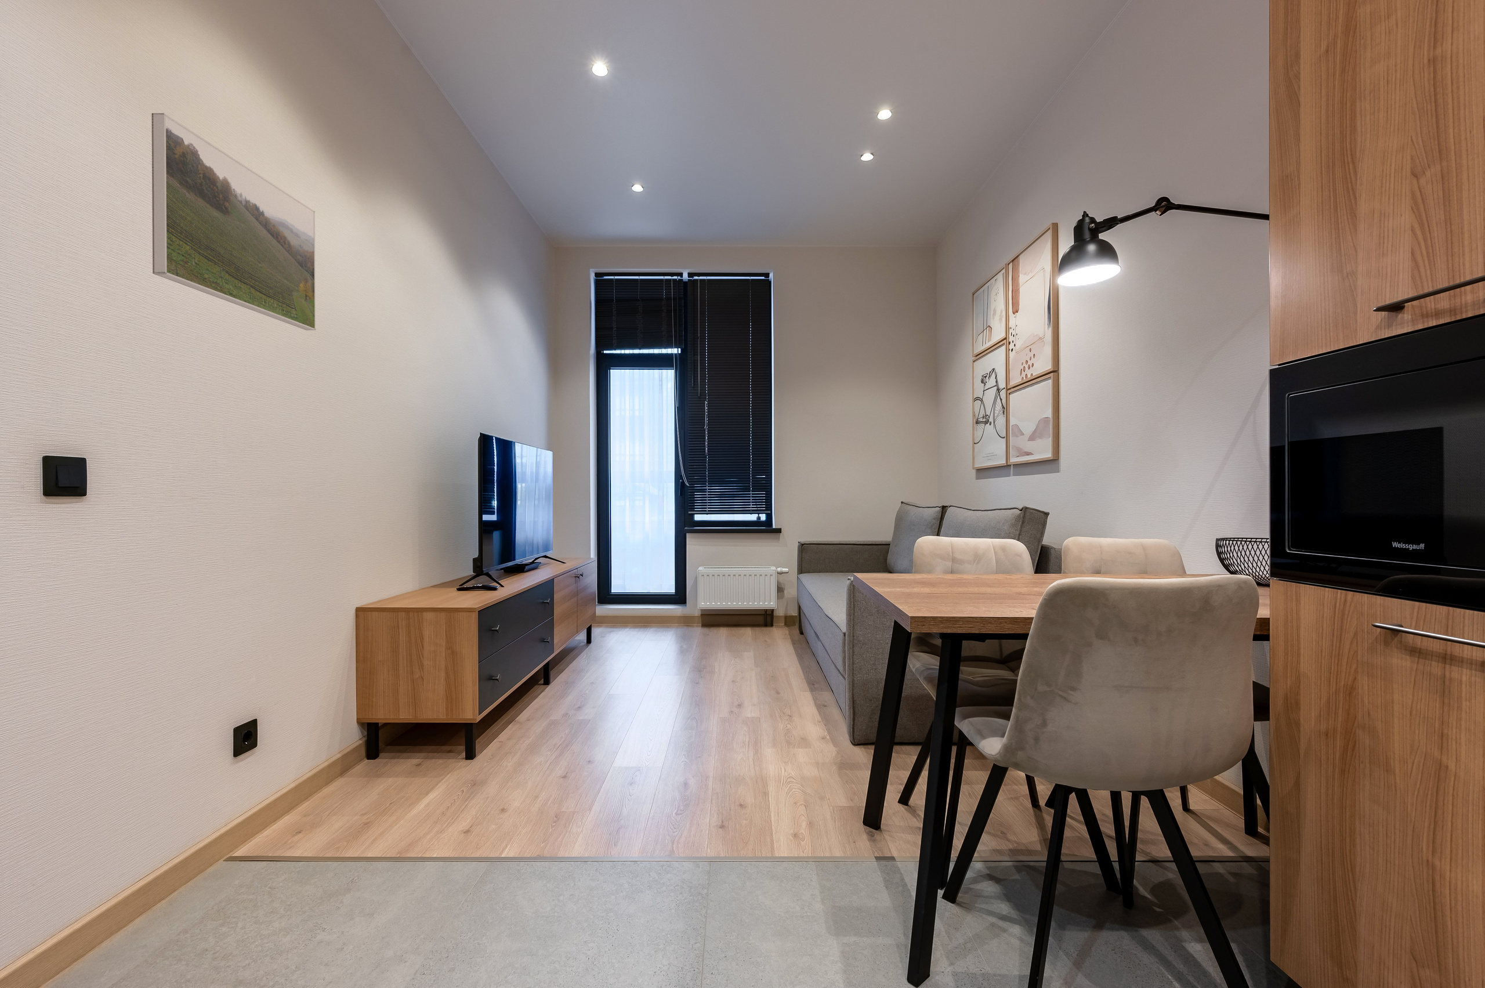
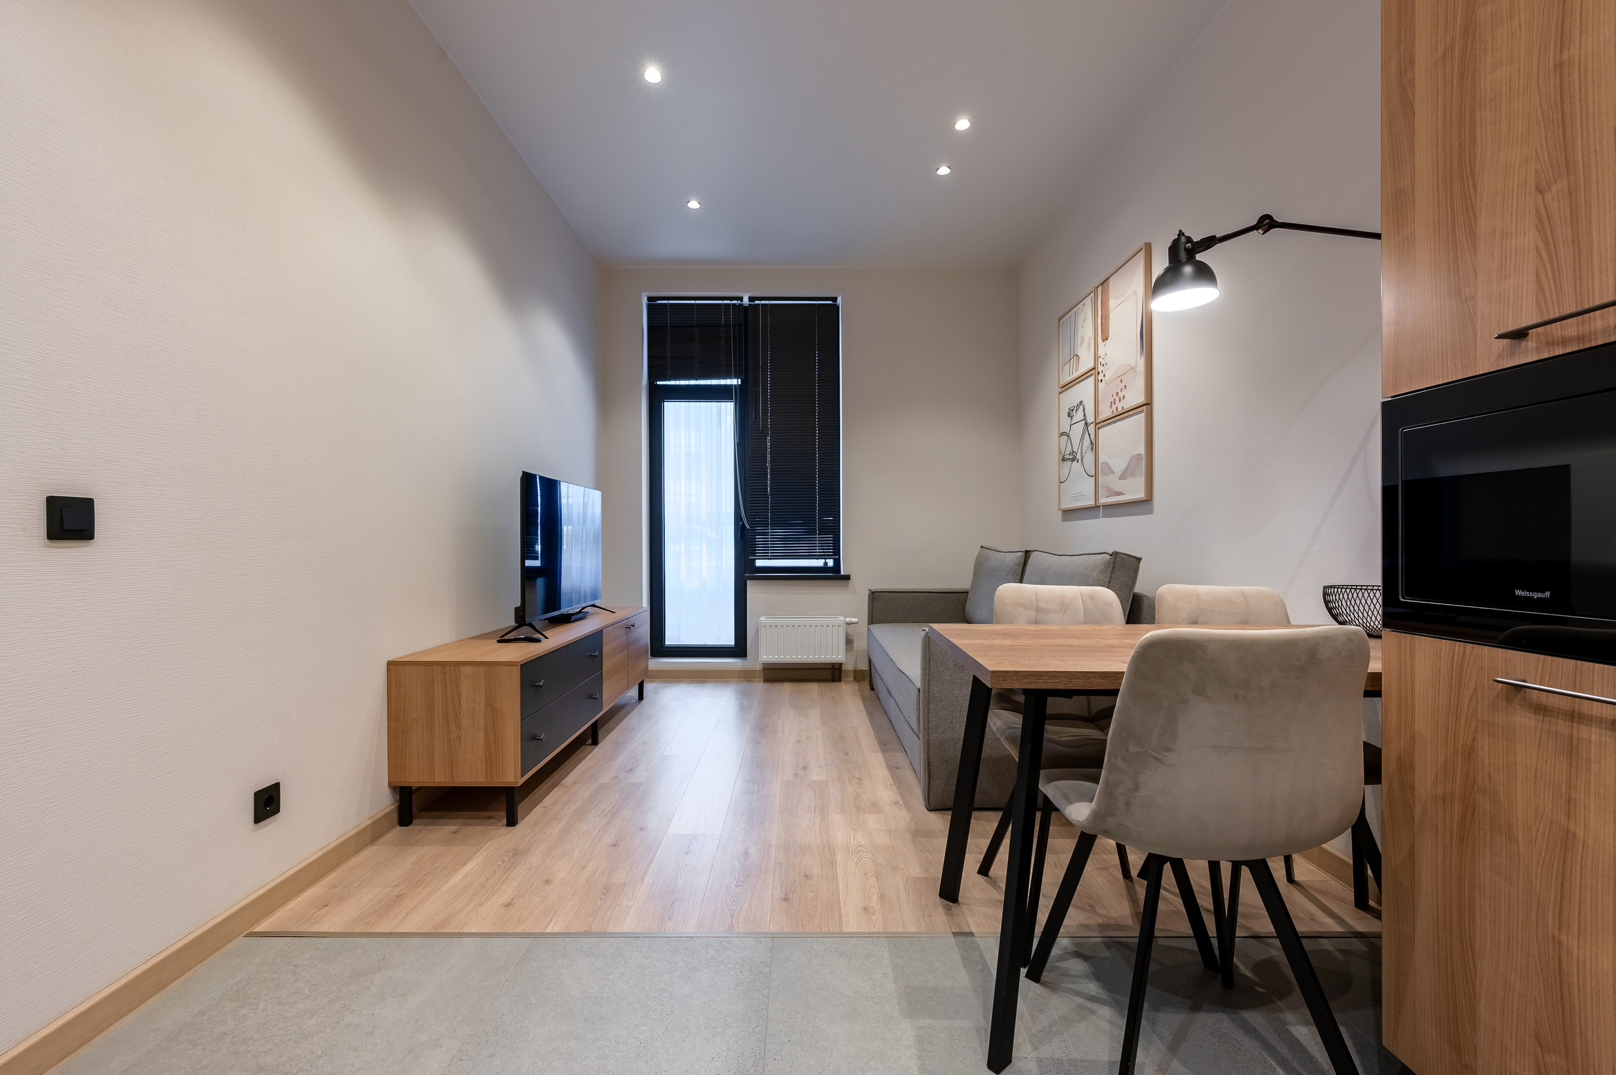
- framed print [151,112,316,331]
